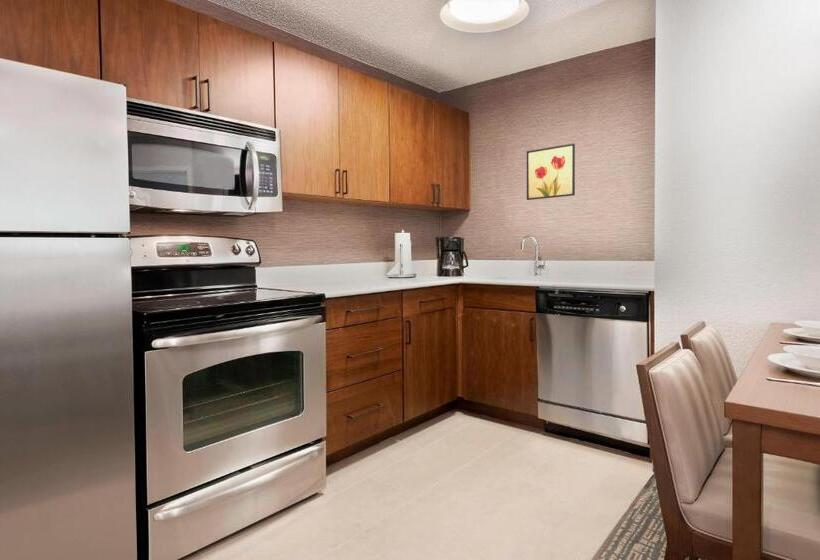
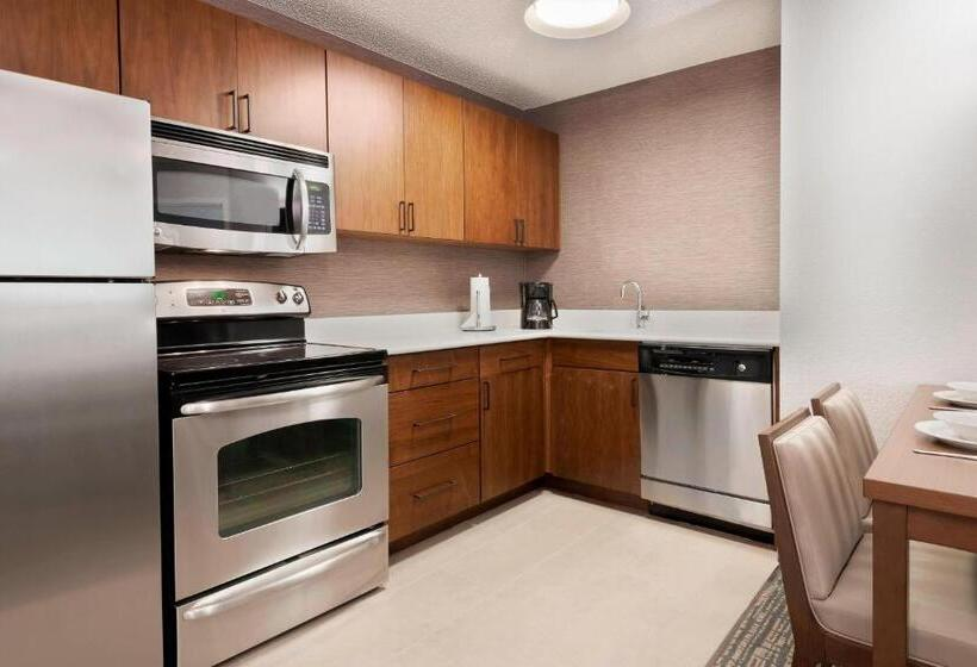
- wall art [526,143,576,201]
